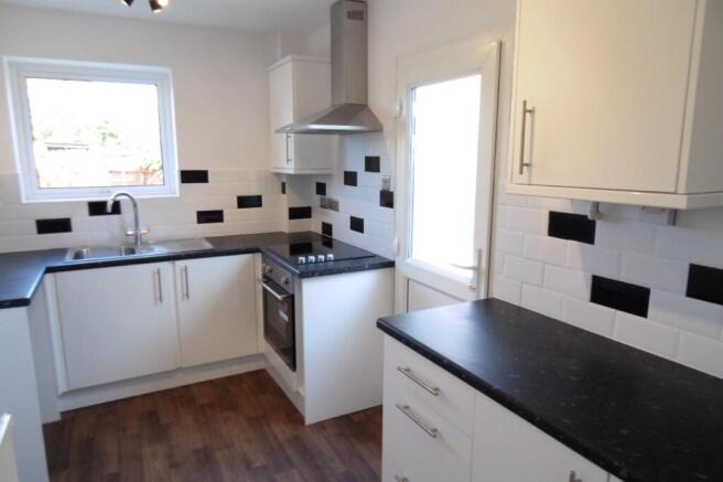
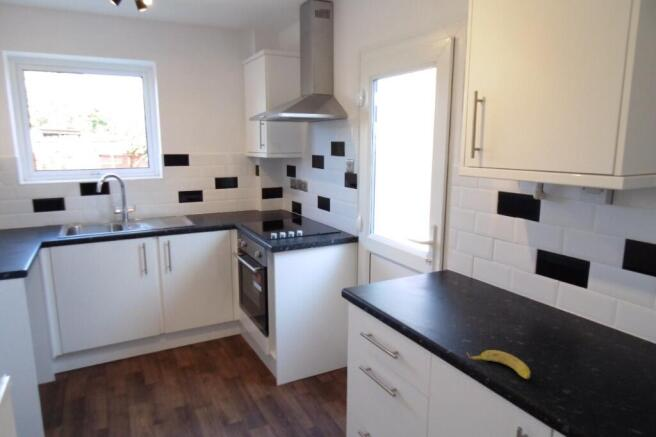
+ banana [466,349,531,380]
